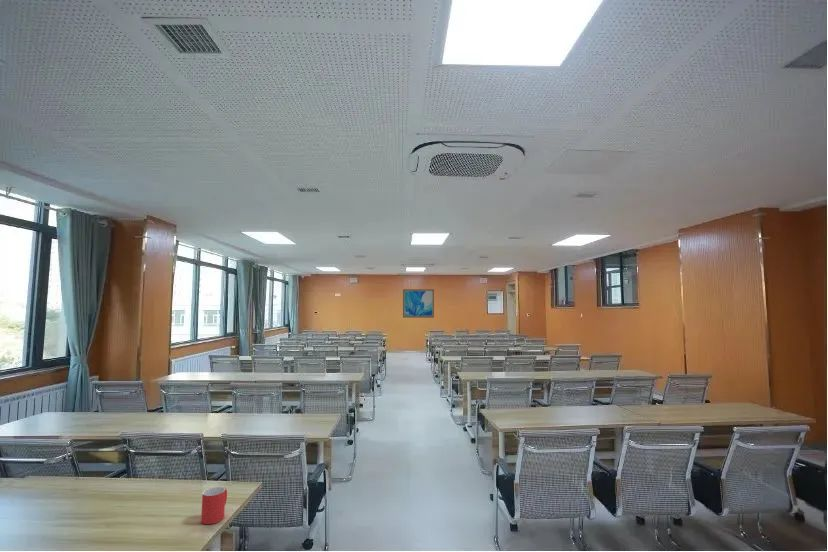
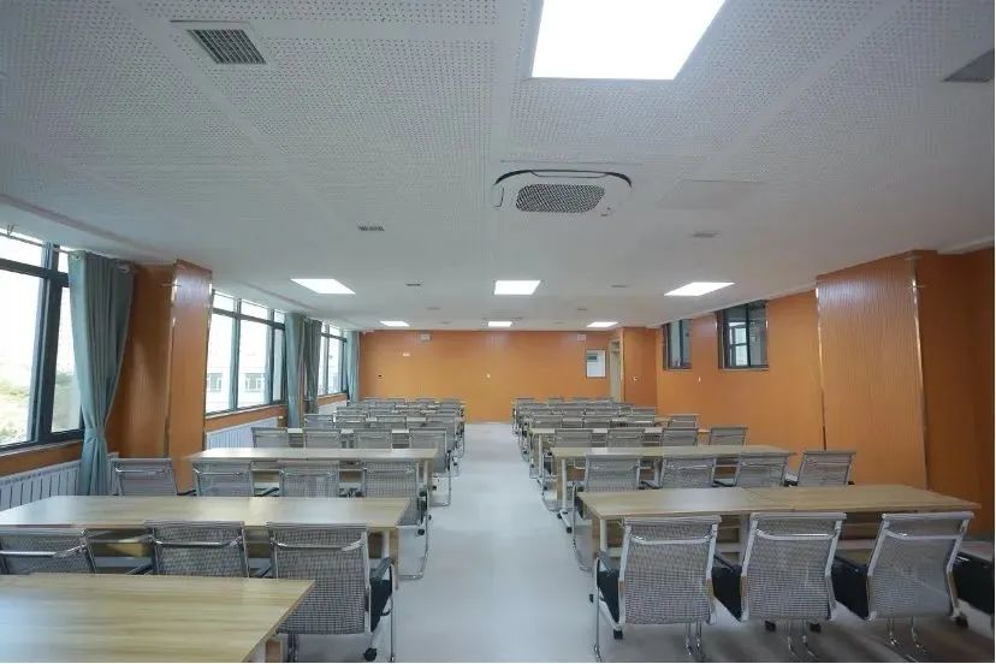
- mug [200,486,228,525]
- wall art [402,288,435,319]
